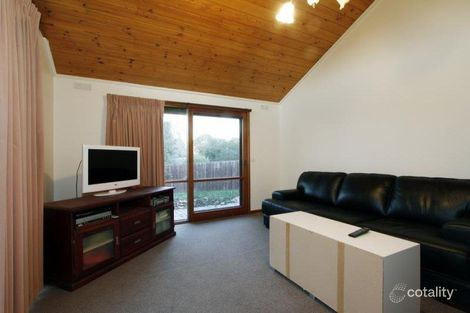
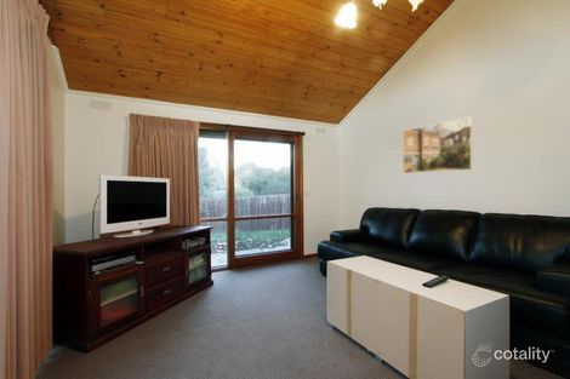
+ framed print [401,116,474,174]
